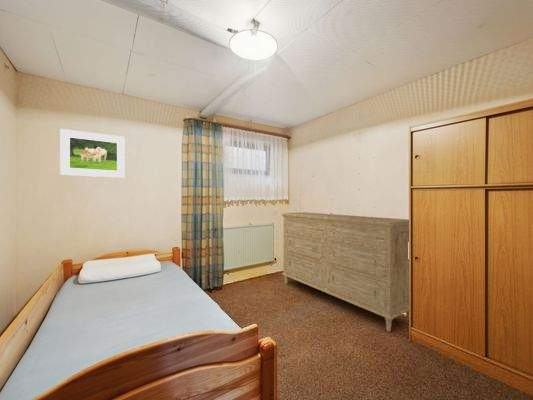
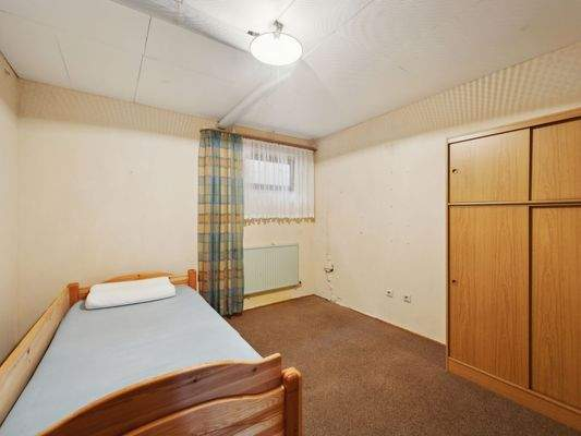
- dresser [281,211,410,333]
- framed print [59,128,126,179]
